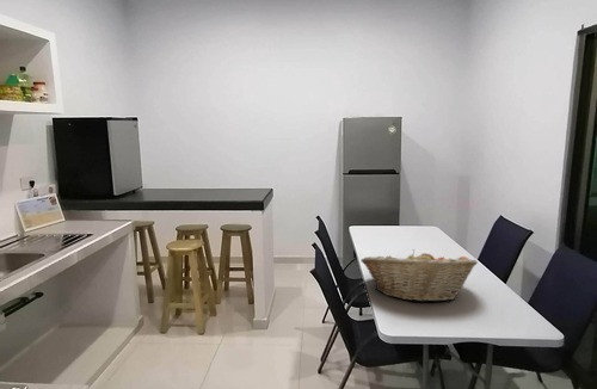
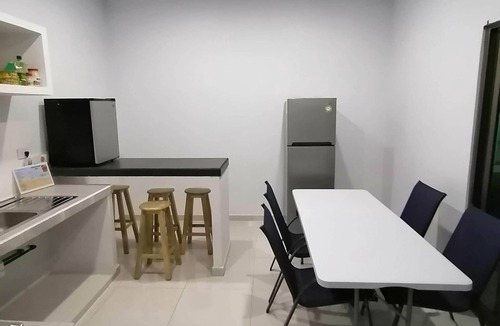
- fruit basket [359,248,479,303]
